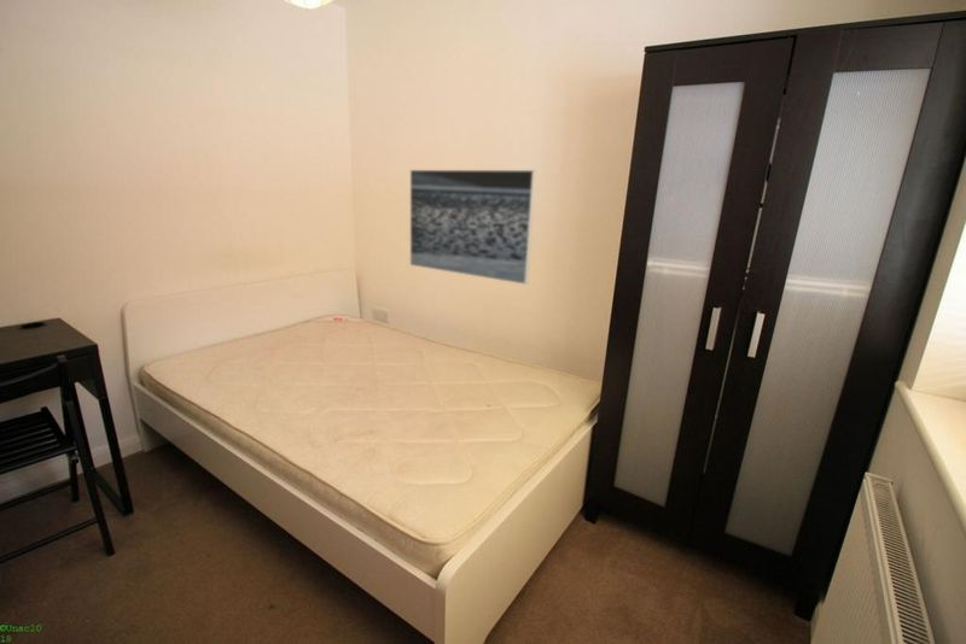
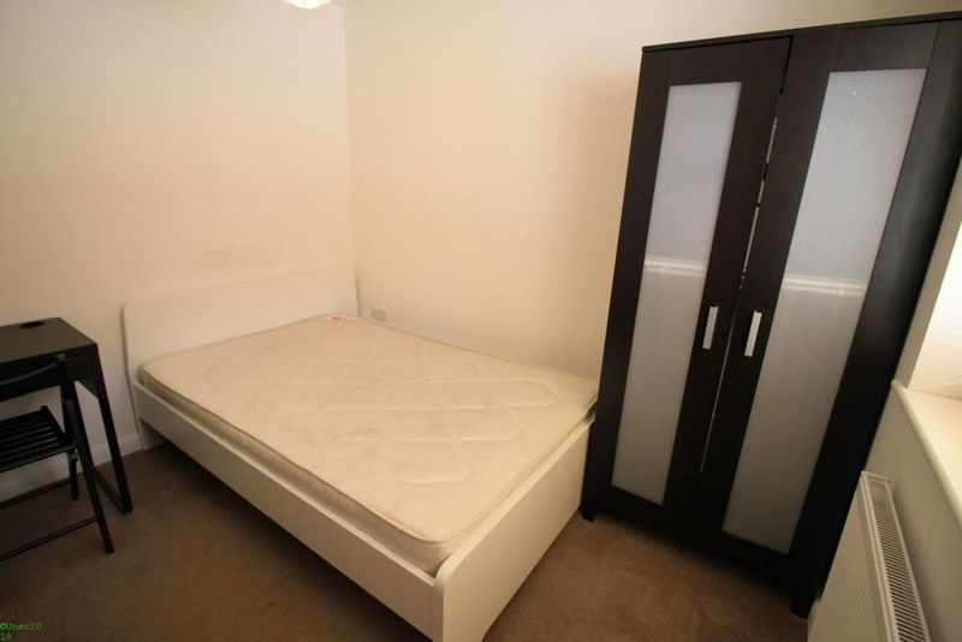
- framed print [409,169,537,286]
